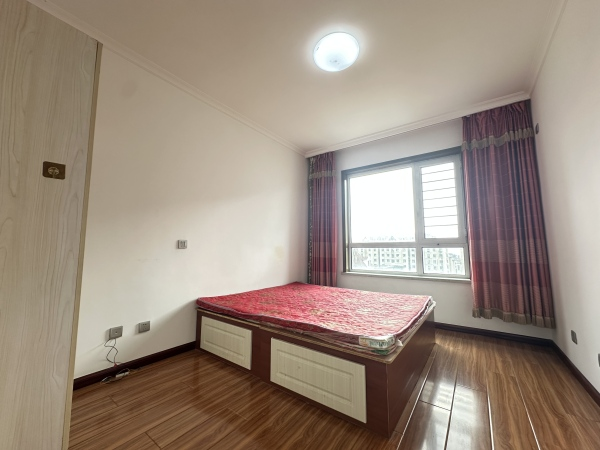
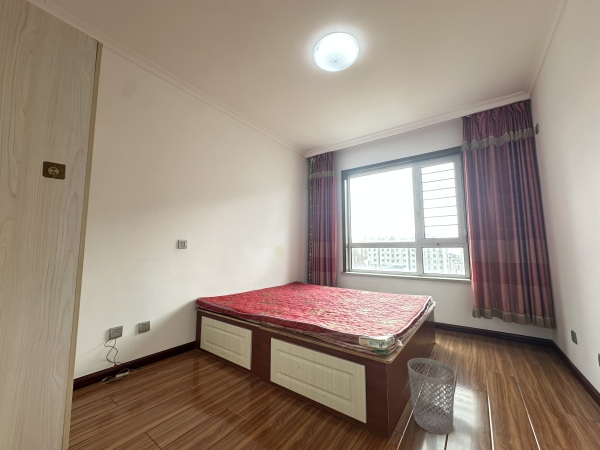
+ wastebasket [407,357,456,436]
